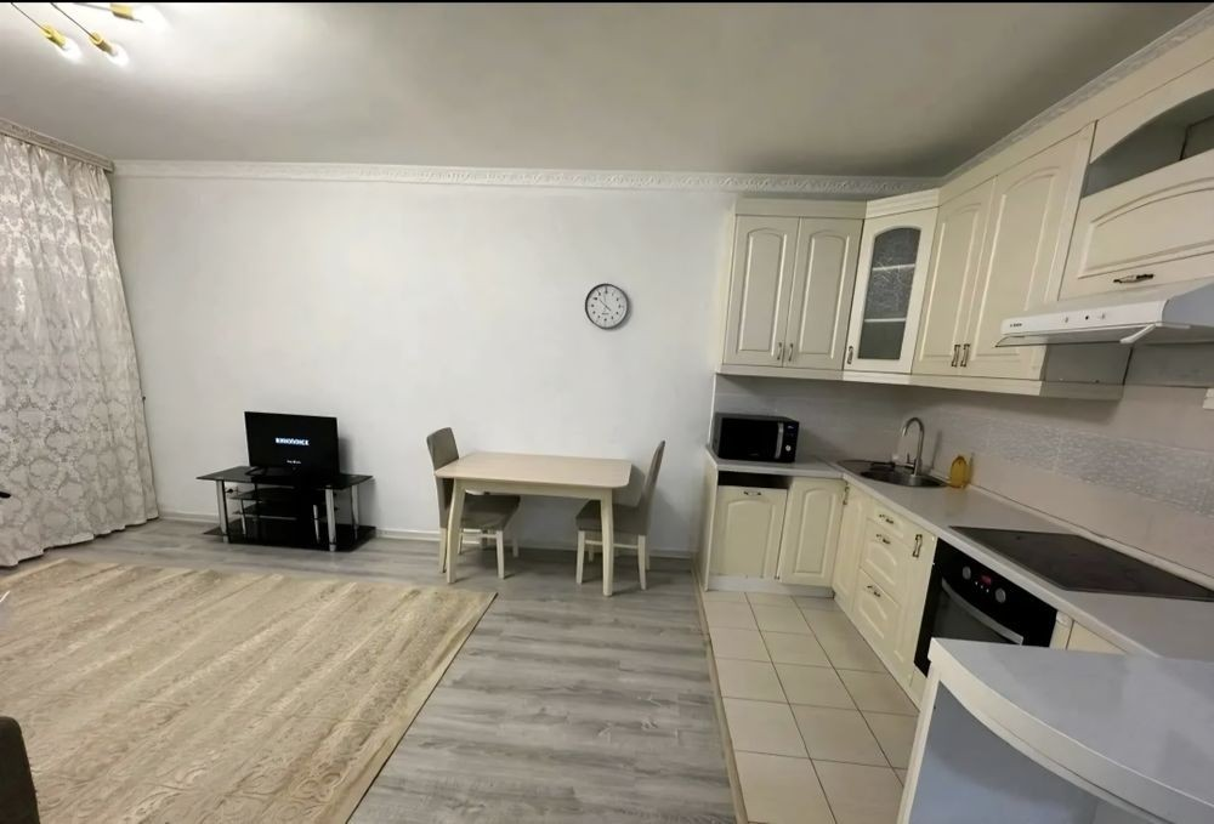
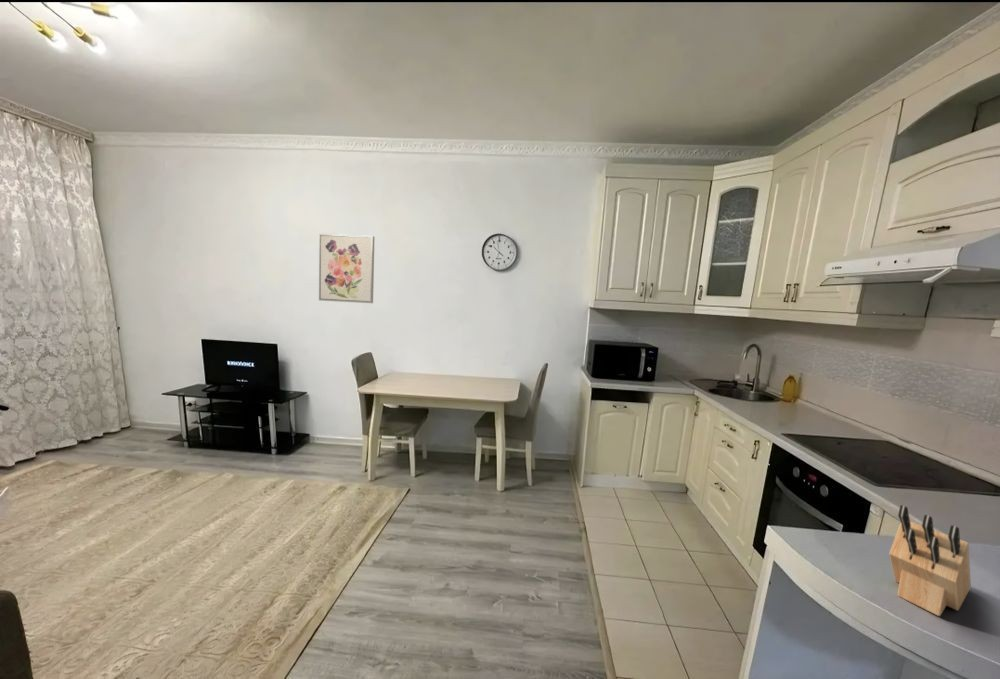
+ knife block [888,504,972,617]
+ wall art [318,233,375,304]
